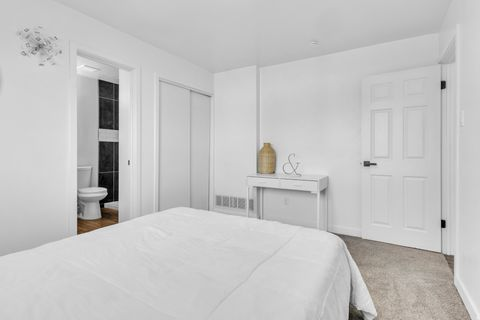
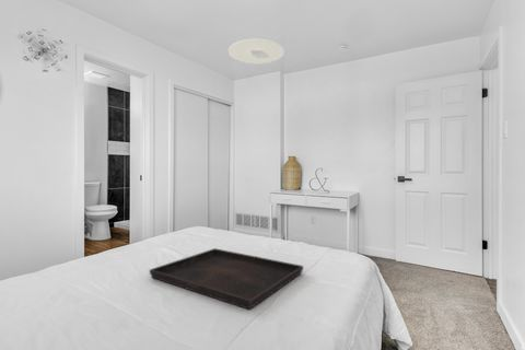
+ ceiling light [228,38,285,65]
+ serving tray [149,247,304,311]
